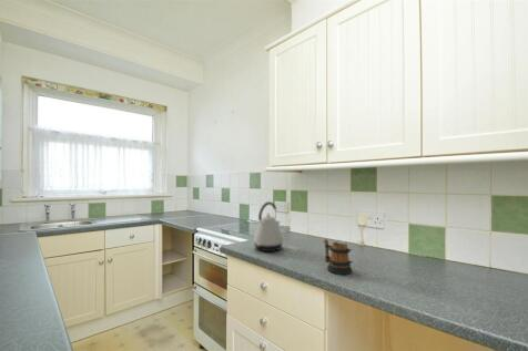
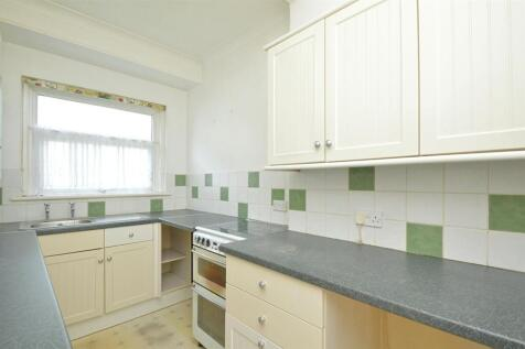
- mug [323,238,354,276]
- kettle [253,200,284,252]
